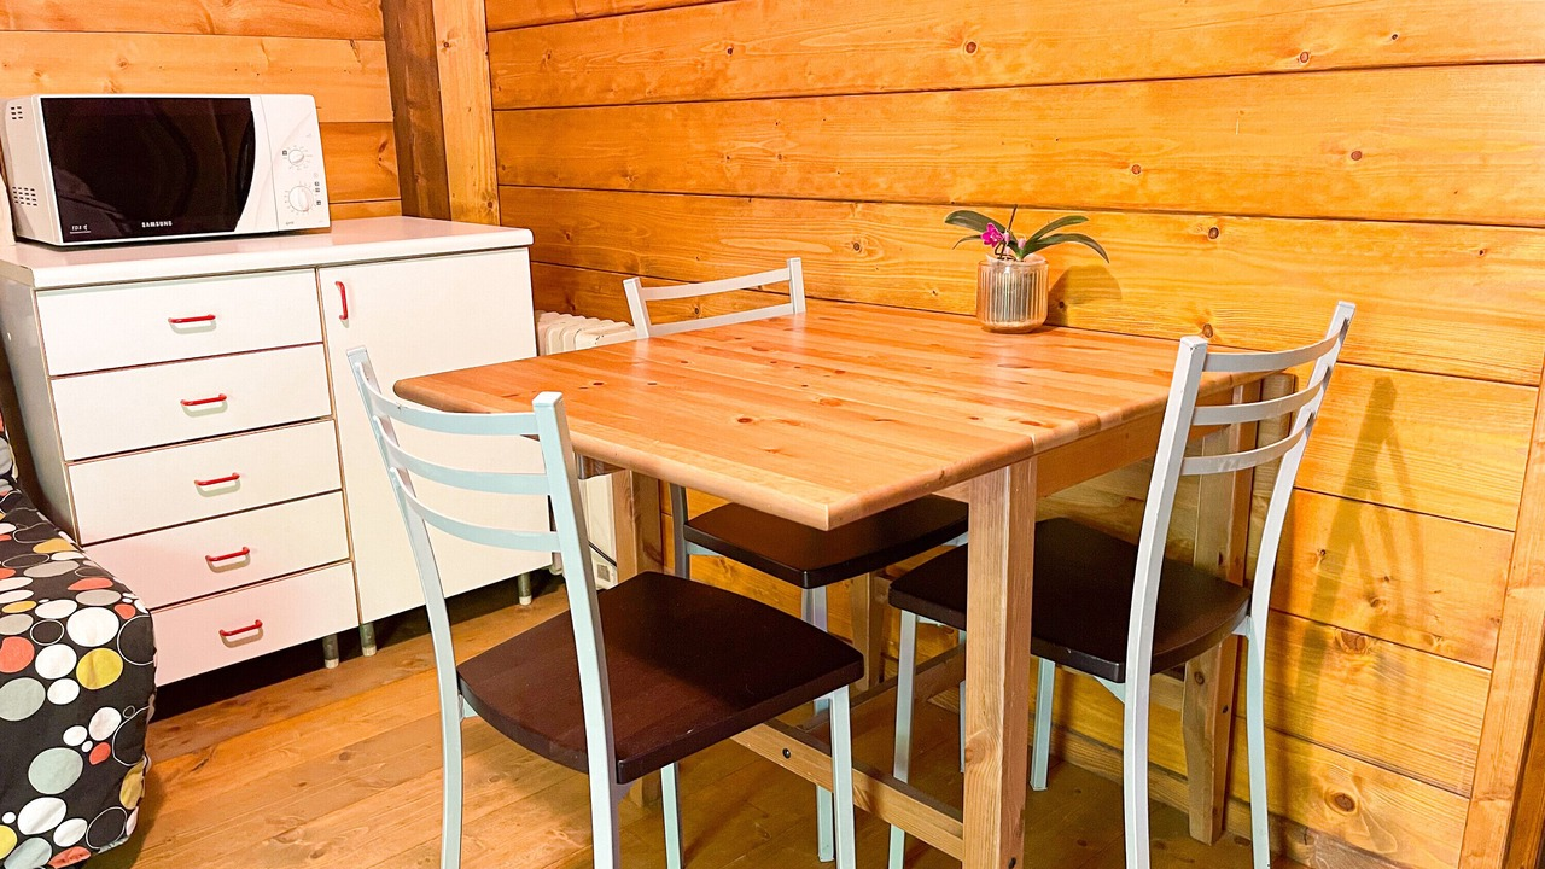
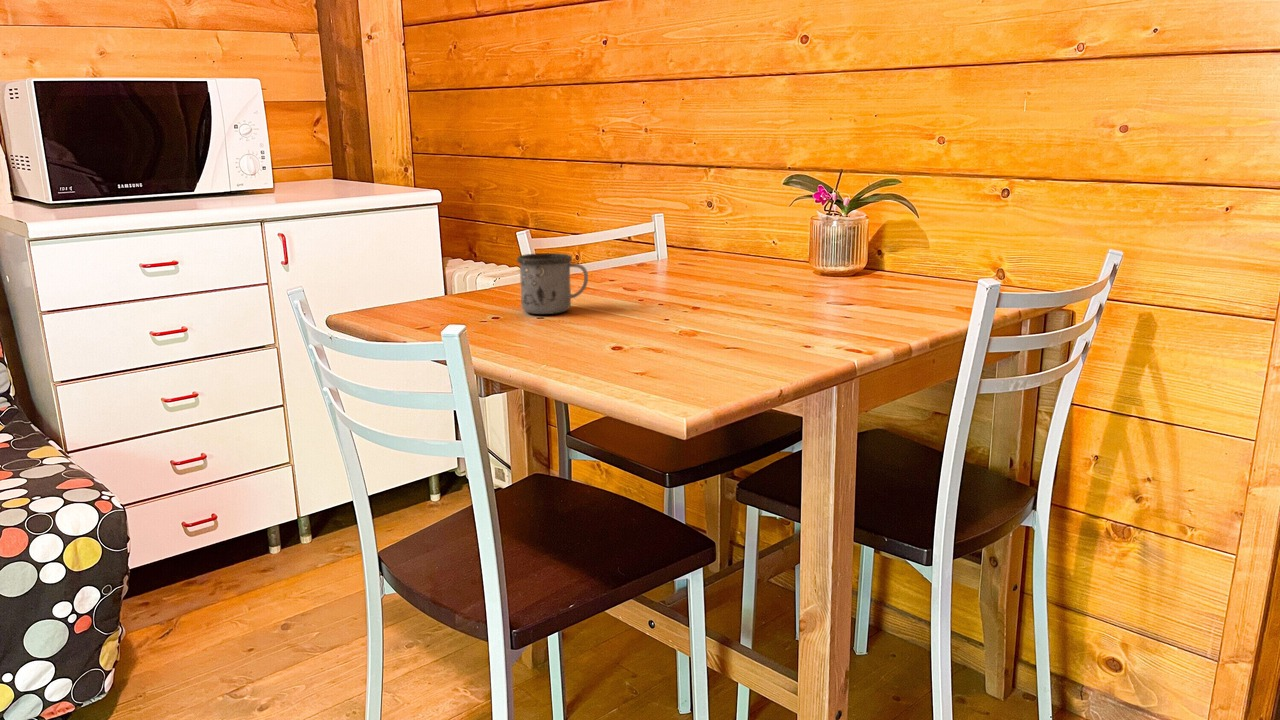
+ mug [516,252,589,315]
